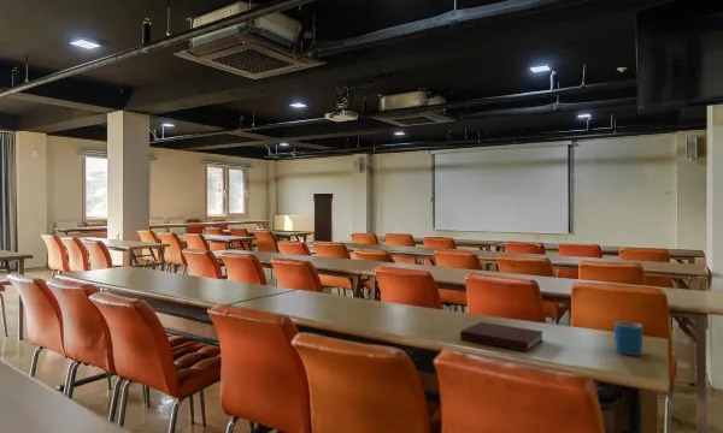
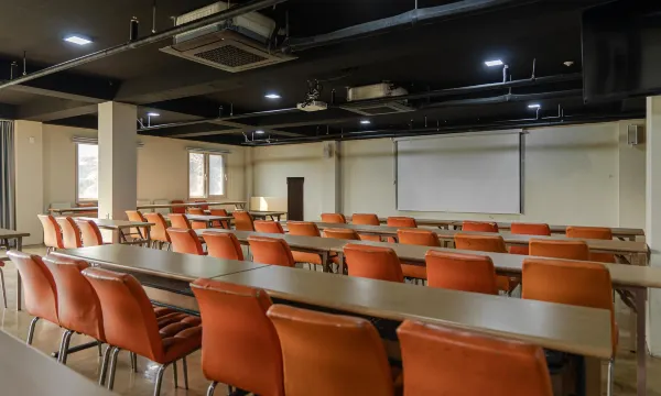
- mug [613,320,645,356]
- notebook [459,321,545,352]
